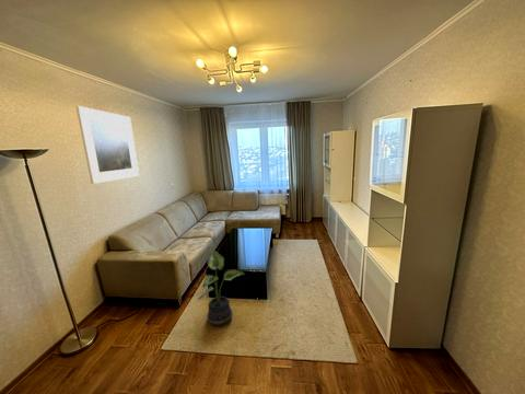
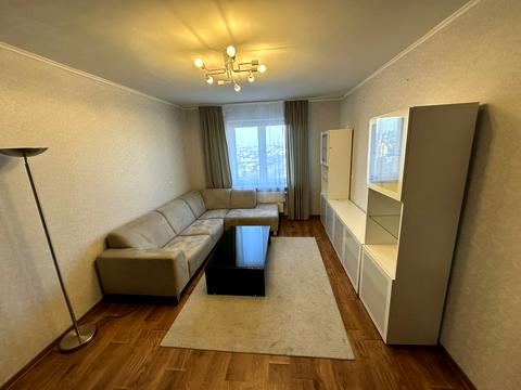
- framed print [75,105,140,185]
- potted plant [197,250,246,327]
